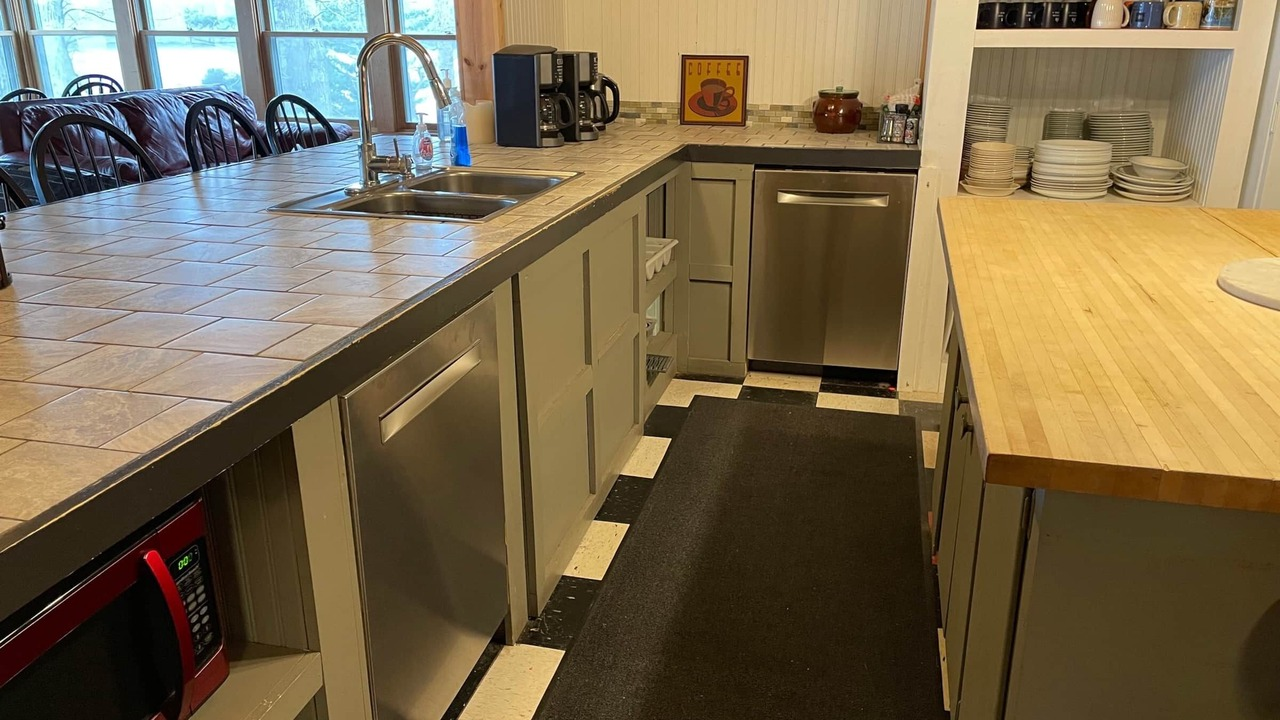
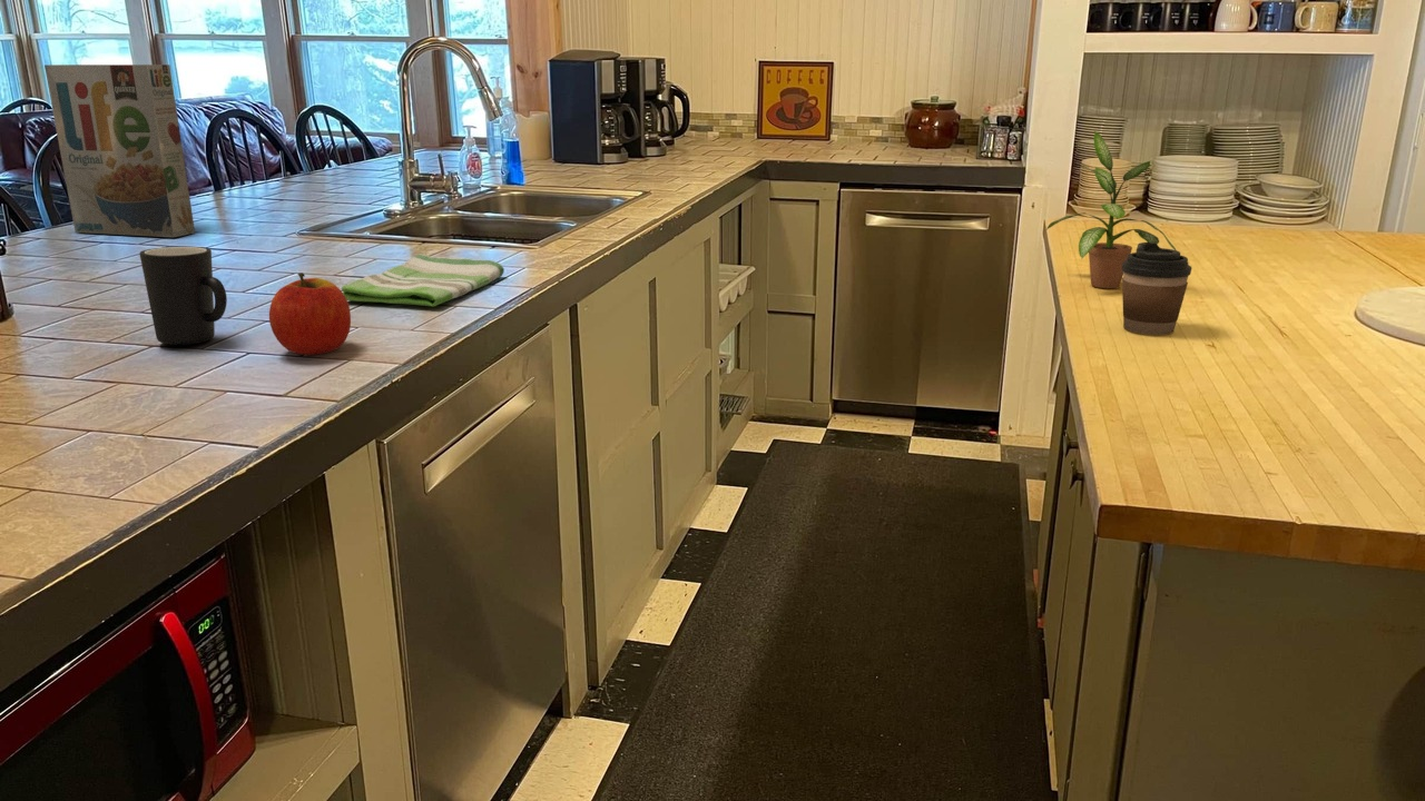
+ apple [268,271,352,356]
+ potted plant [1045,130,1177,289]
+ coffee cup [1121,241,1192,336]
+ cereal box [43,63,196,238]
+ dish towel [341,253,505,307]
+ mug [138,246,228,346]
